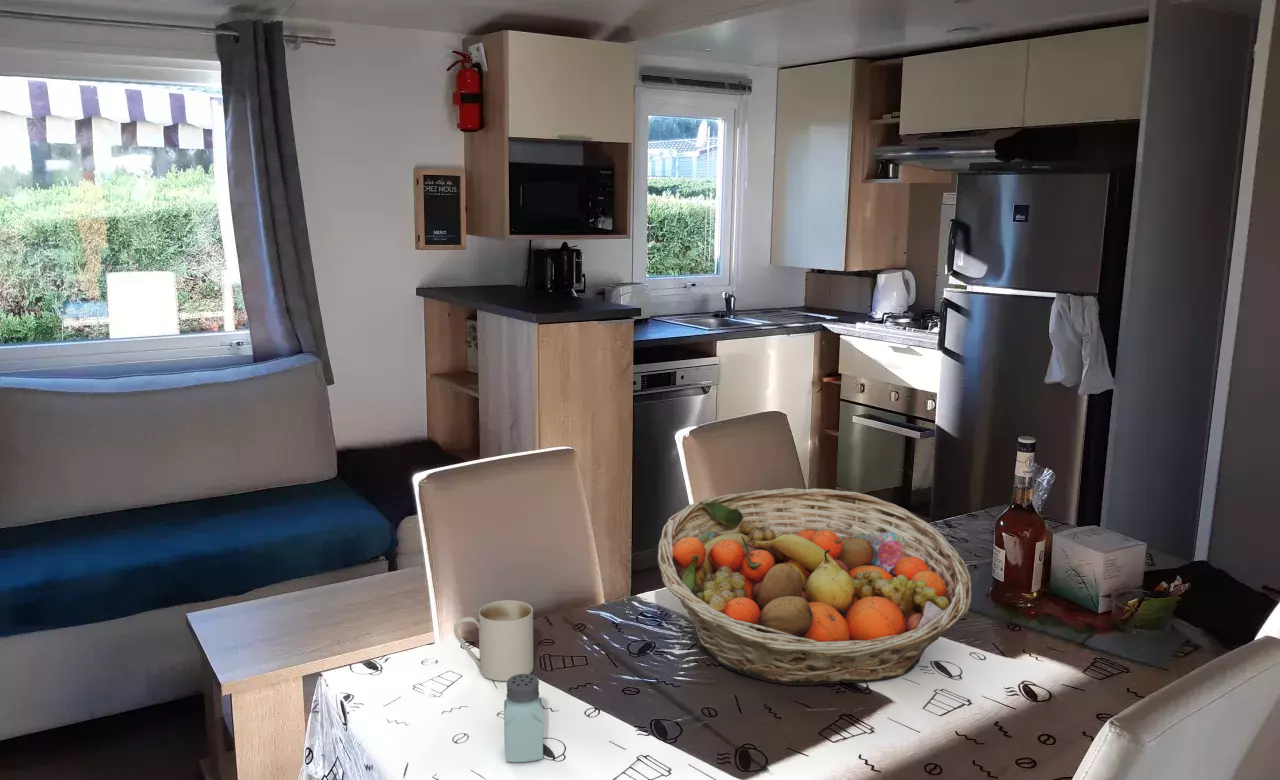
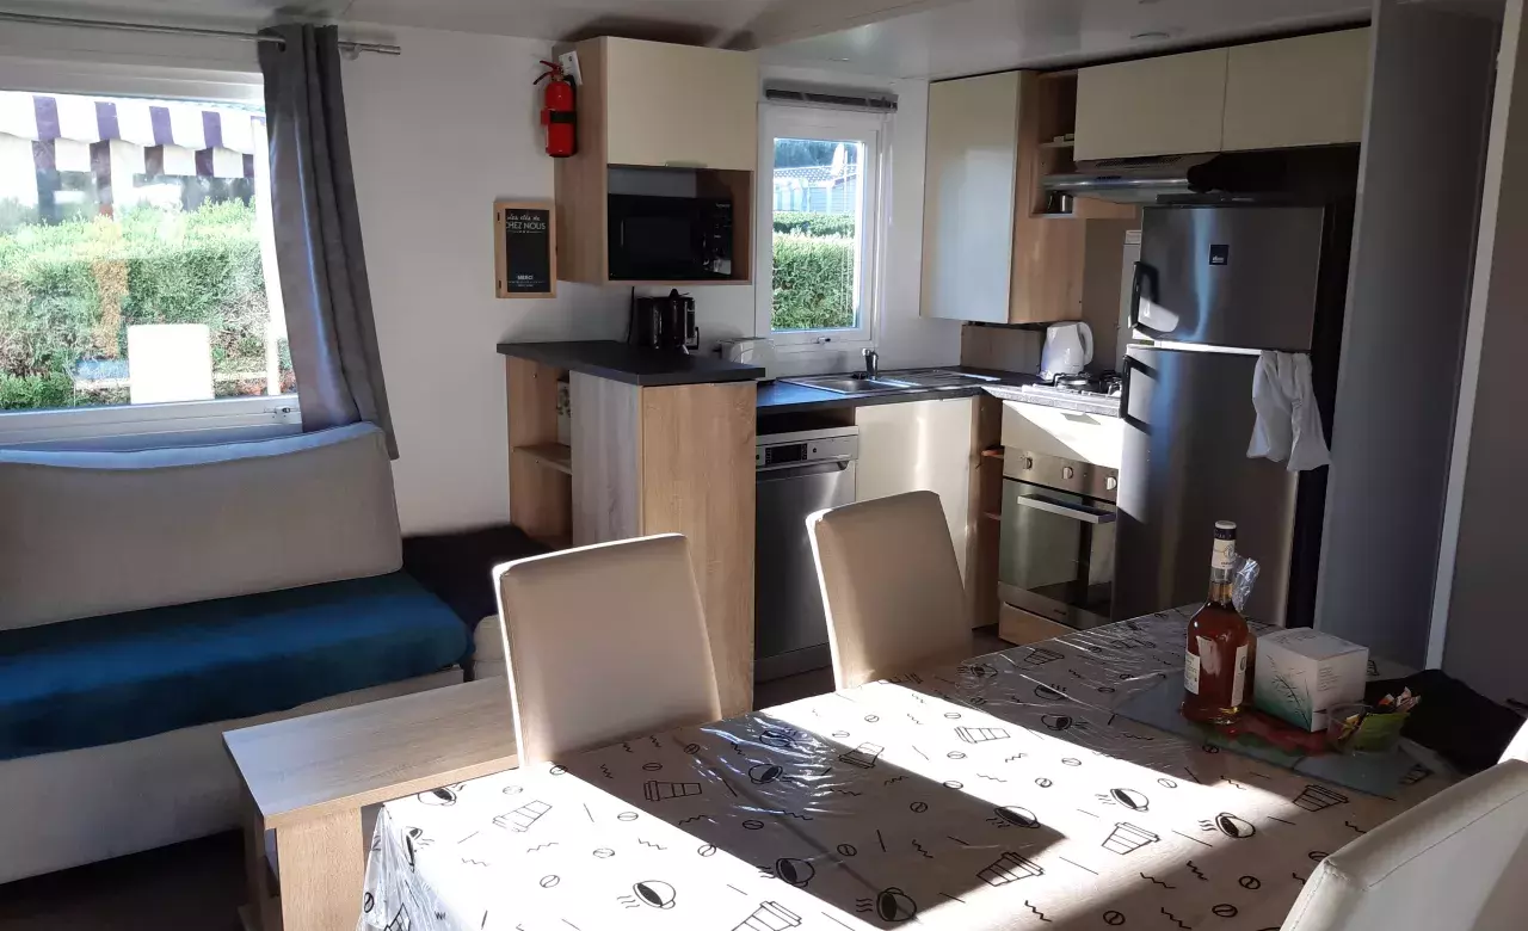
- mug [453,599,534,682]
- fruit basket [657,487,973,686]
- saltshaker [503,674,544,763]
